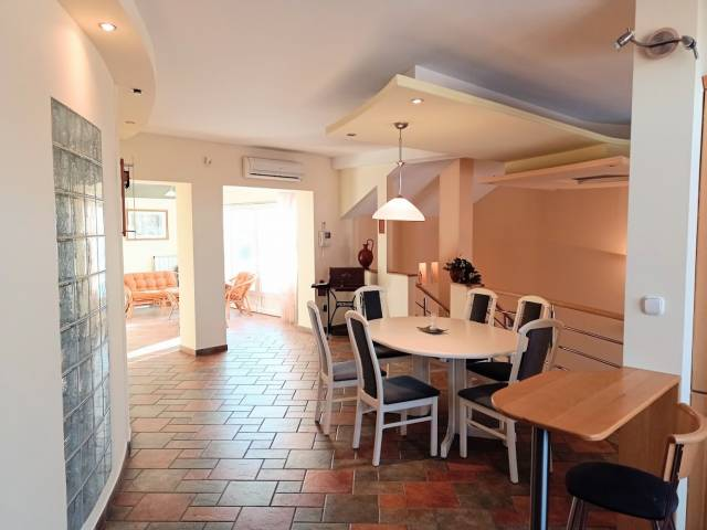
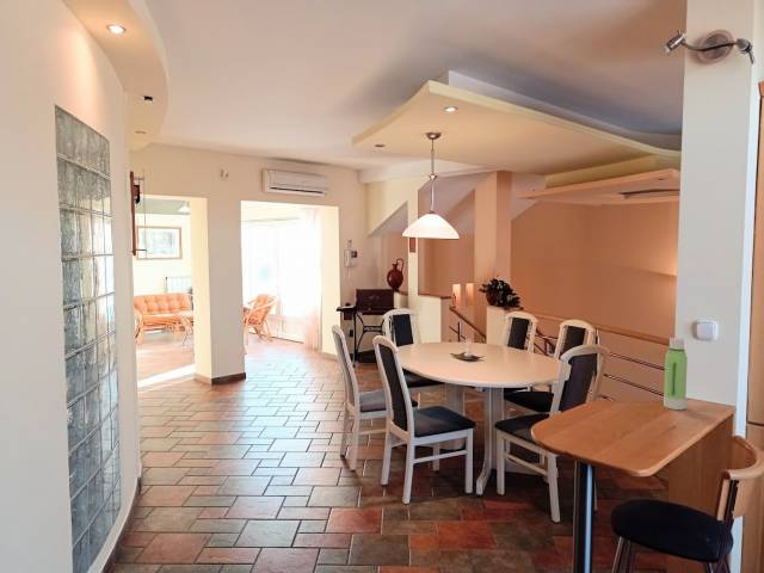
+ water bottle [663,337,689,411]
